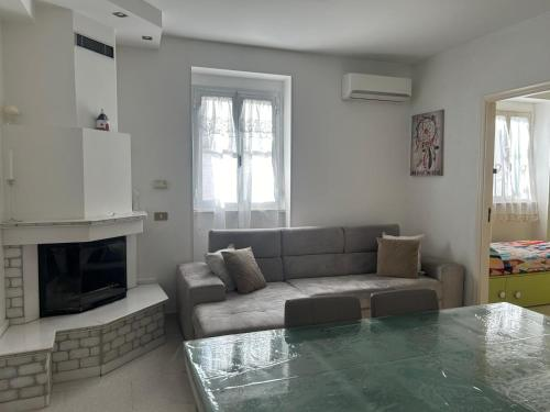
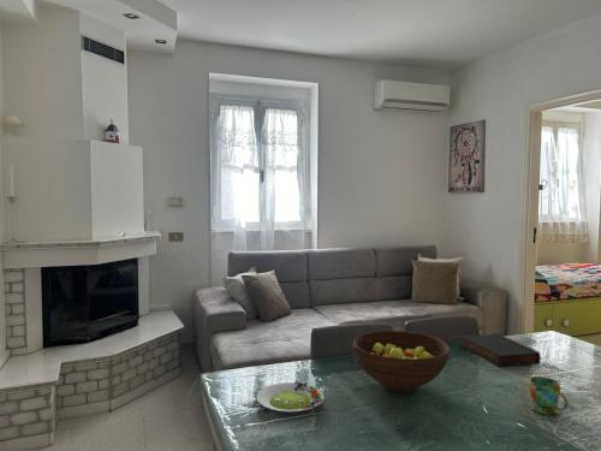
+ salad plate [256,379,325,413]
+ fruit bowl [352,330,451,393]
+ mug [528,375,570,416]
+ book [459,332,542,368]
